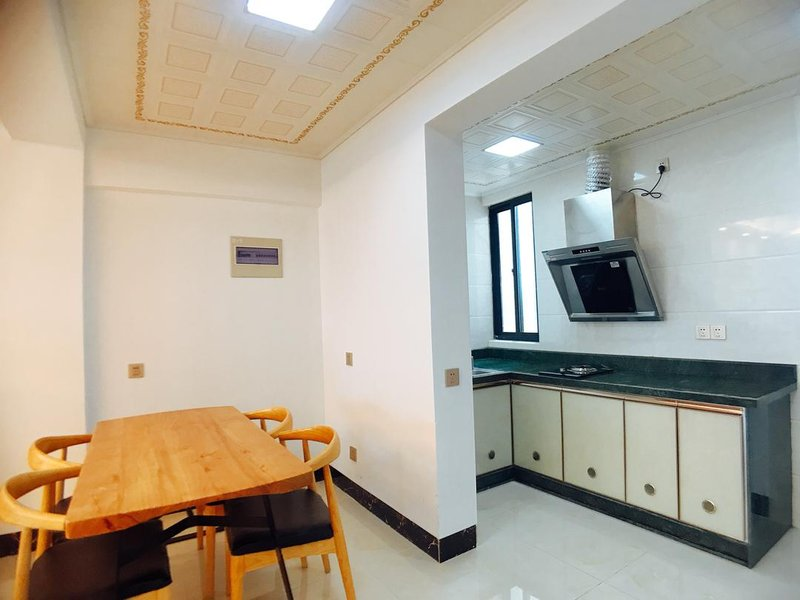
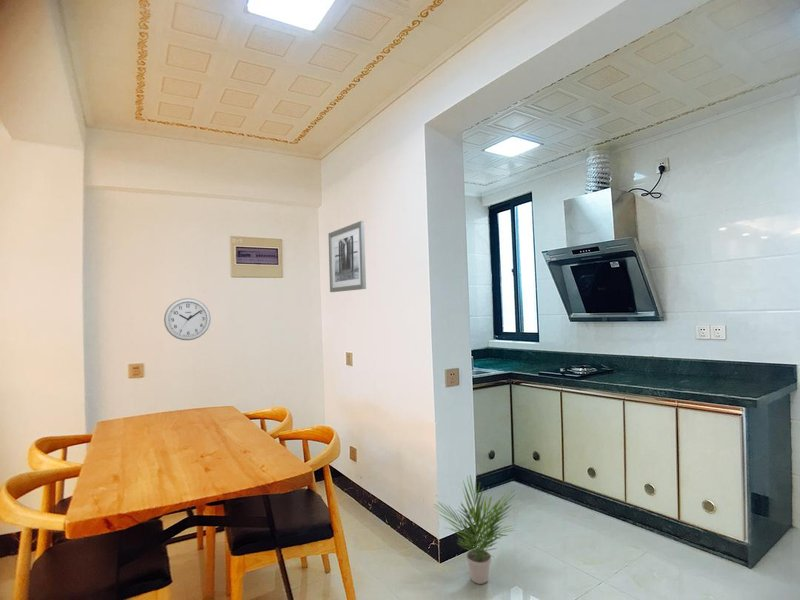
+ wall art [327,220,367,293]
+ wall clock [163,297,212,341]
+ potted plant [433,475,518,585]
